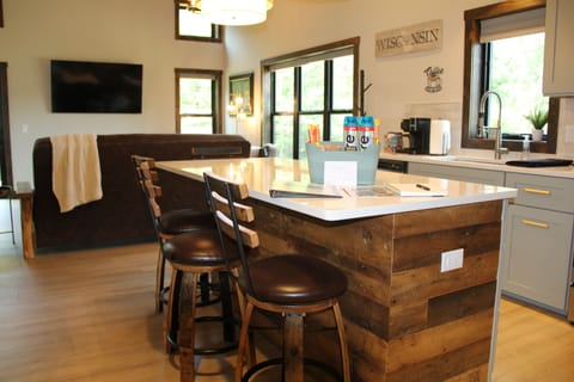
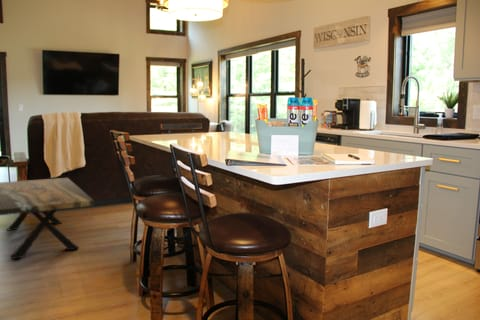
+ coffee table [0,177,95,260]
